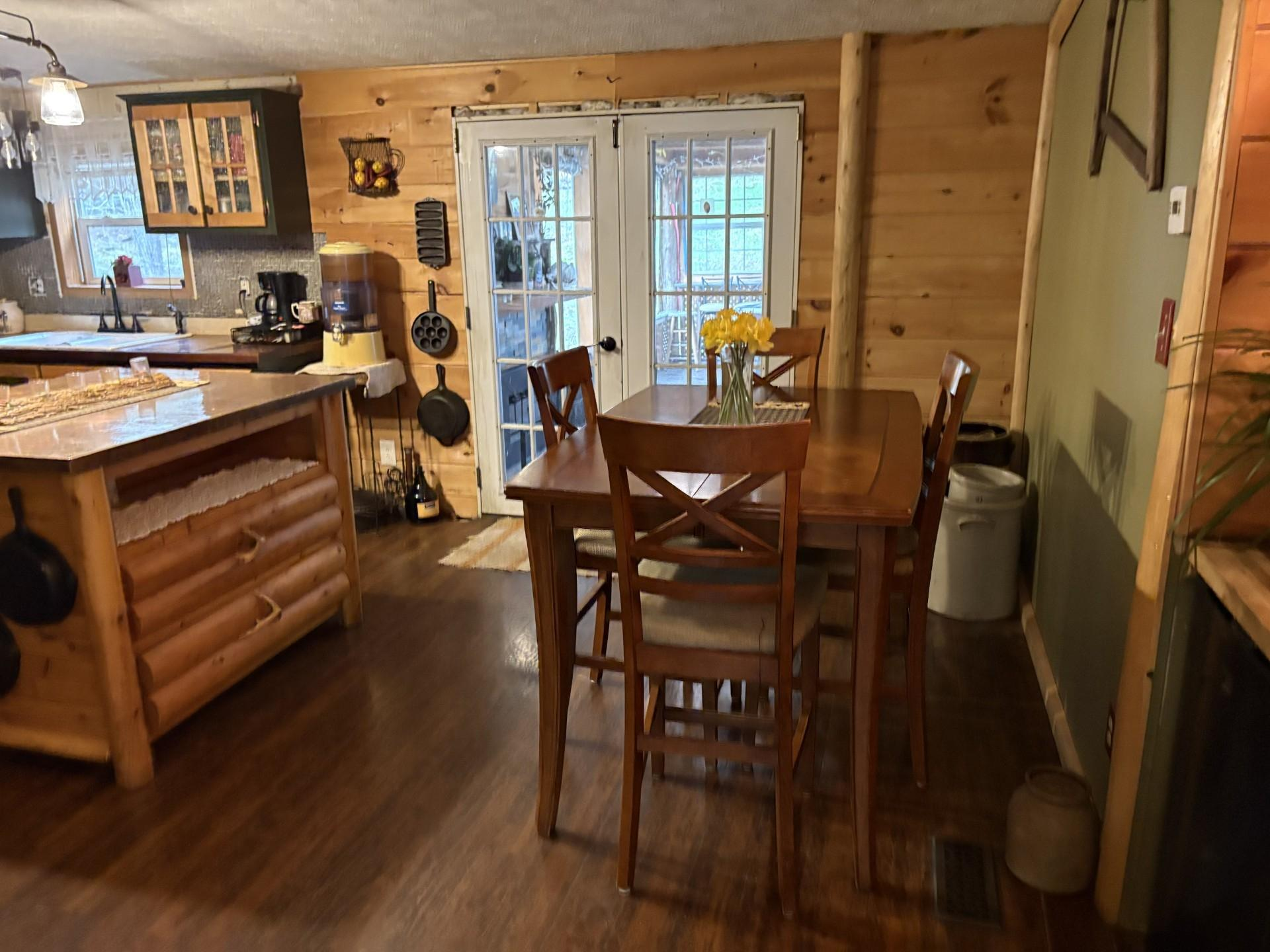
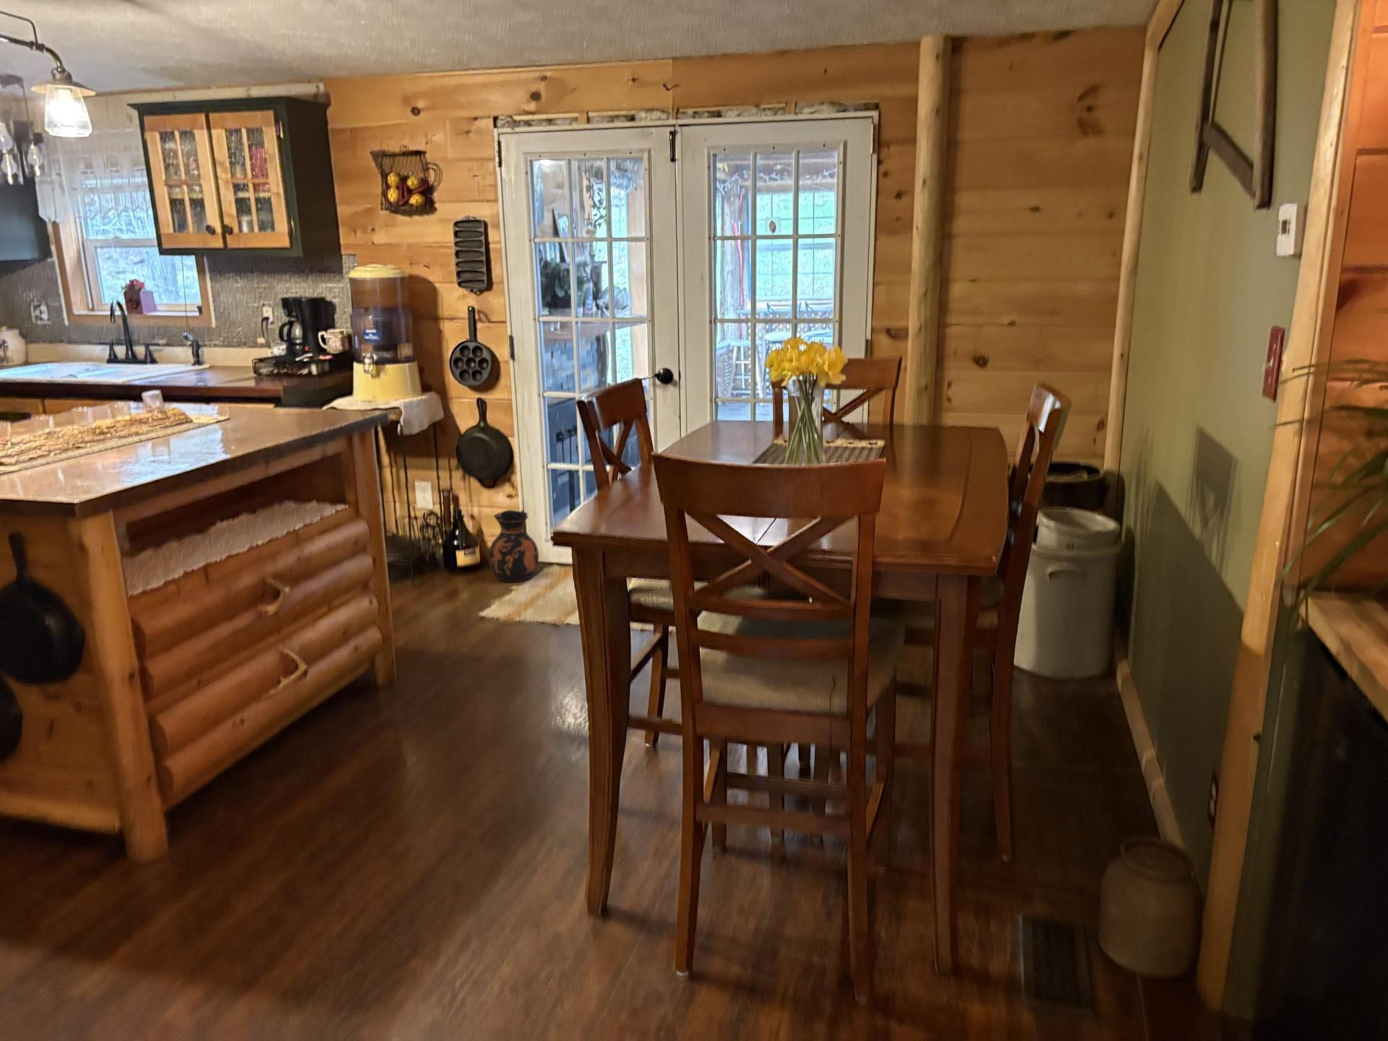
+ ceramic jug [487,508,540,583]
